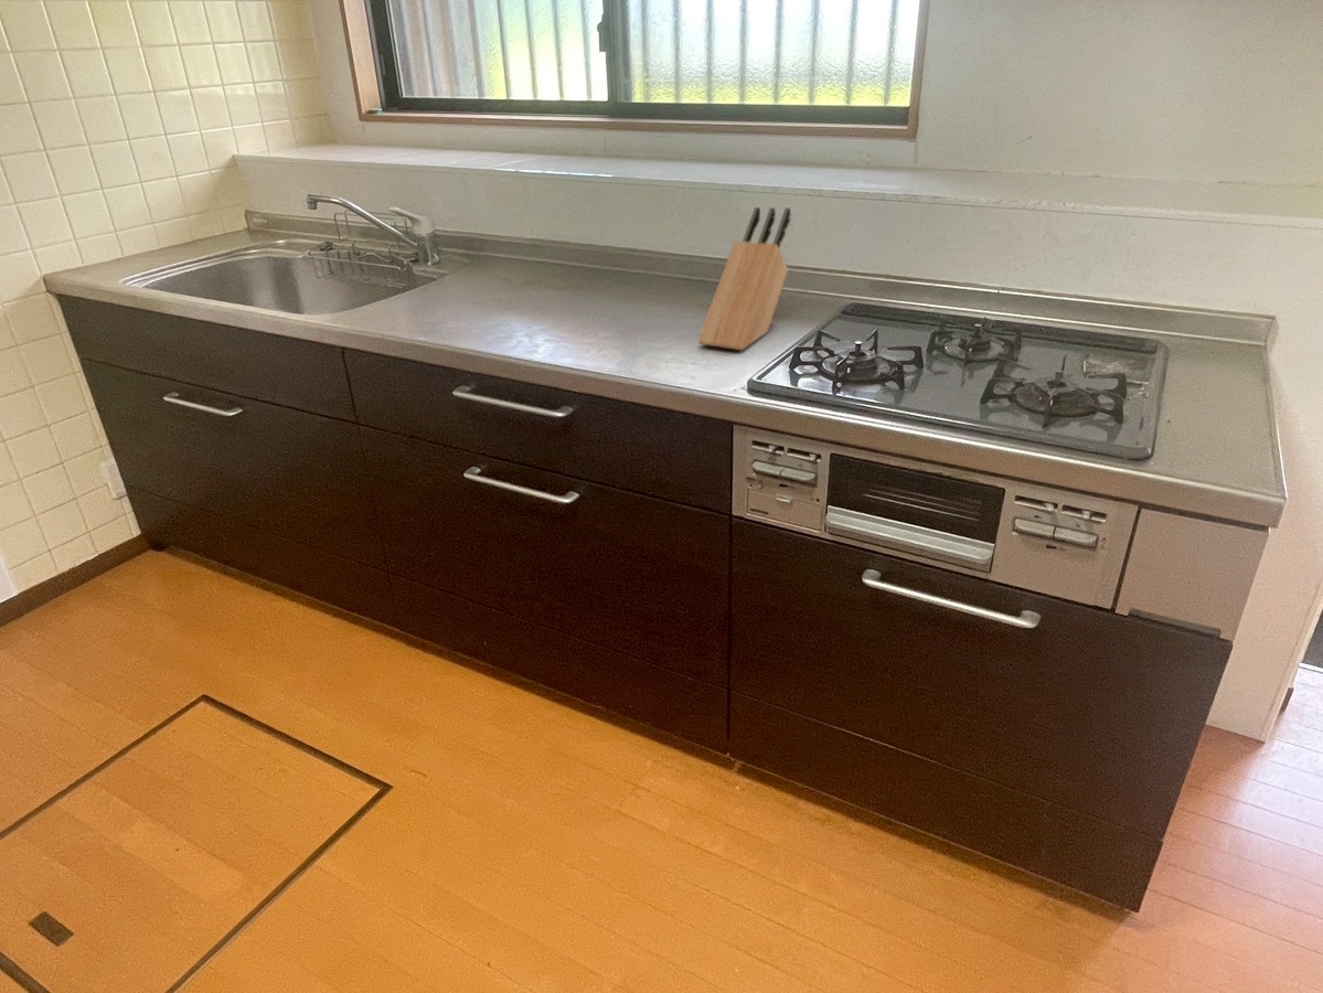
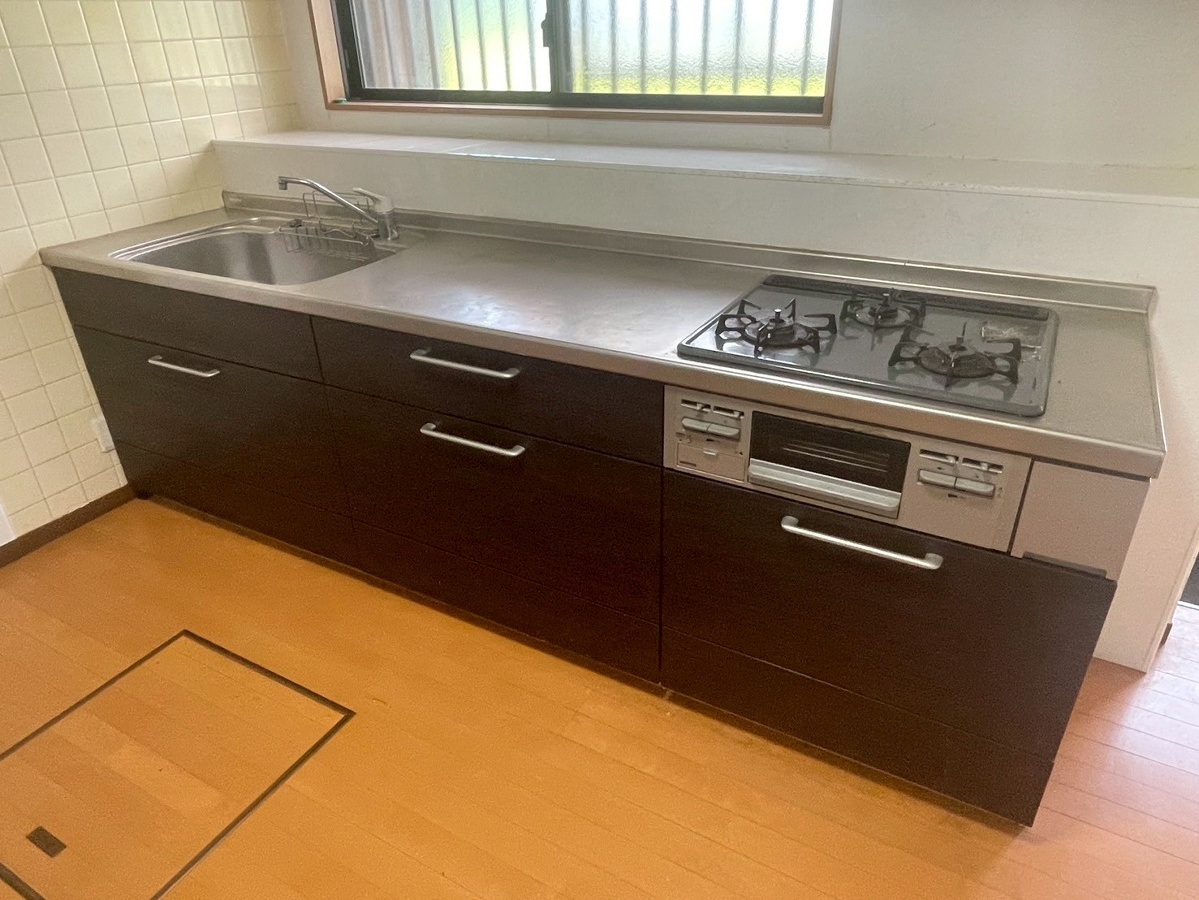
- knife block [696,206,792,351]
